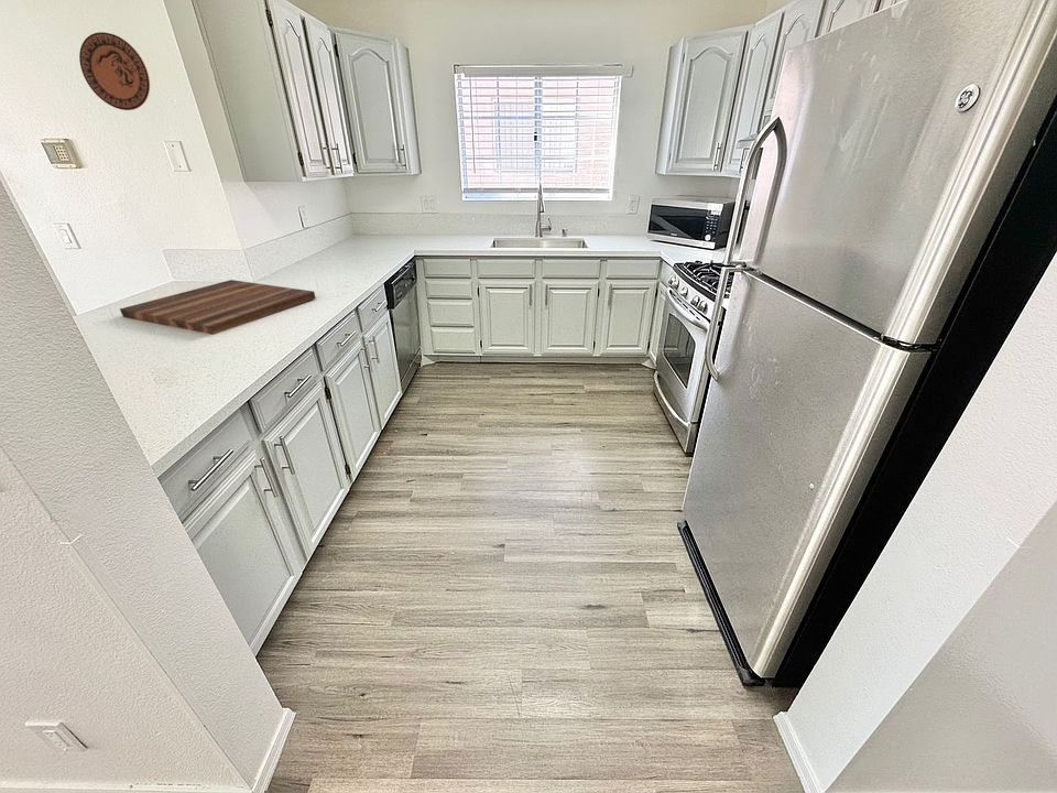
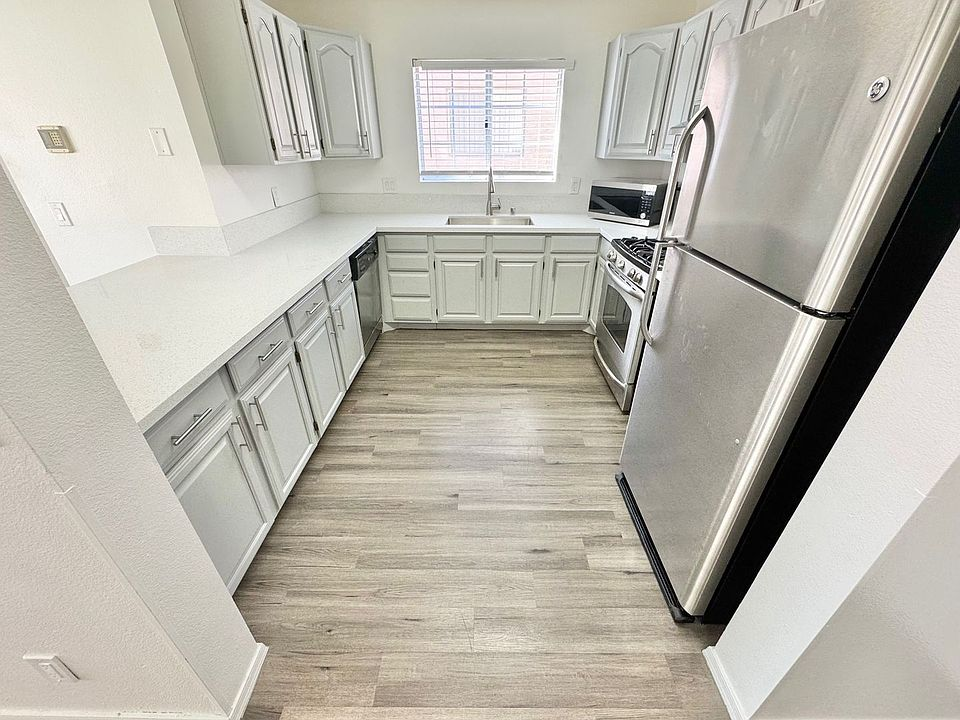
- cutting board [119,279,317,336]
- decorative plate [78,31,151,111]
